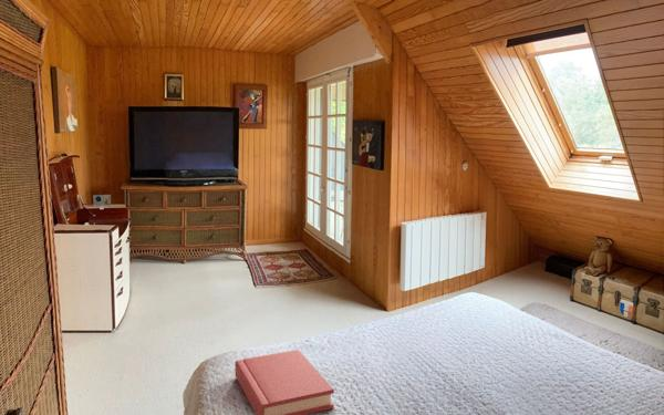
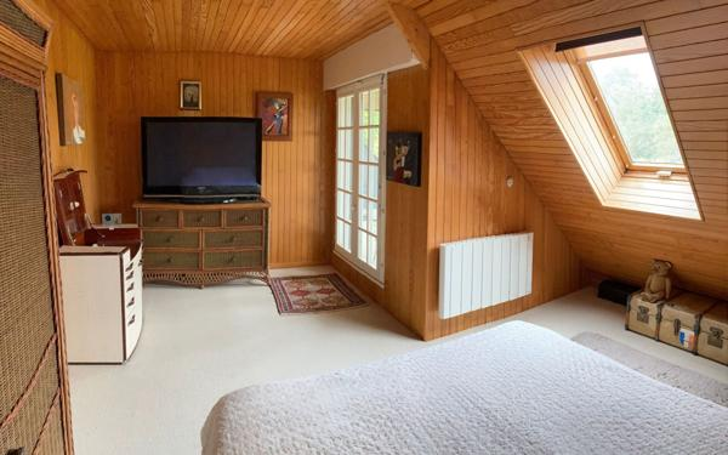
- hardback book [234,349,335,415]
